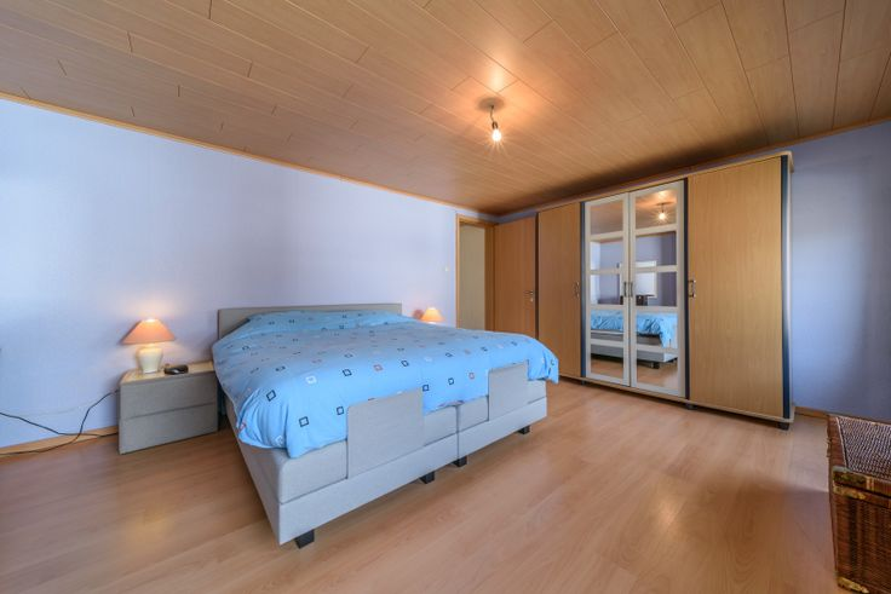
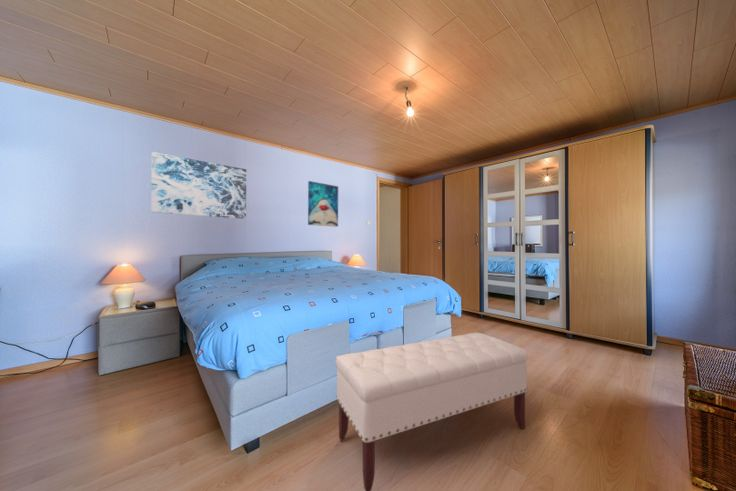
+ wall art [307,180,339,228]
+ bench [335,331,529,491]
+ wall art [150,151,247,220]
